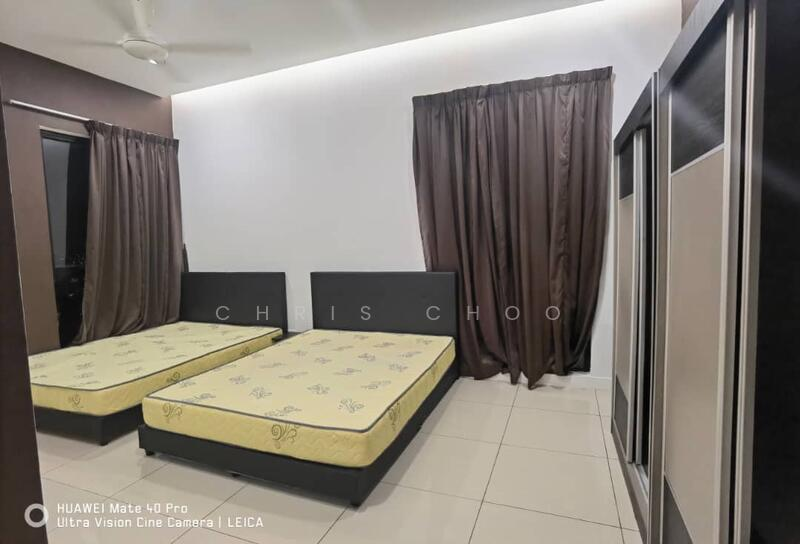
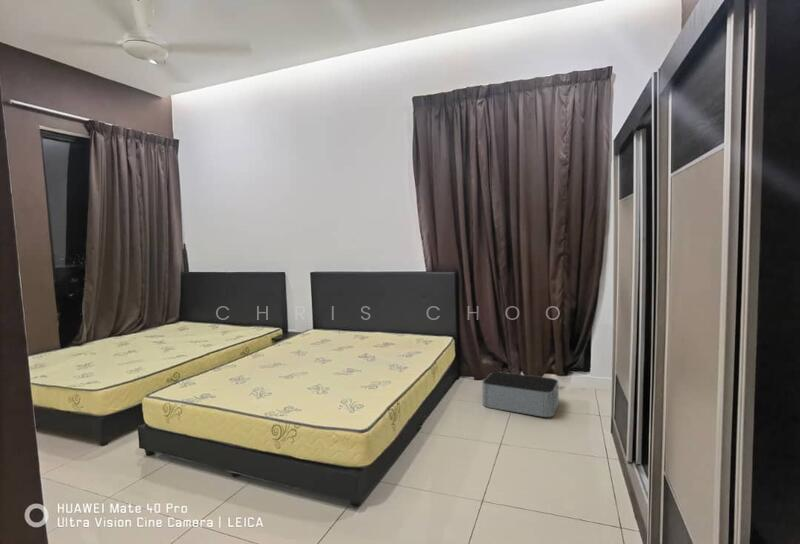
+ storage bin [481,371,560,418]
